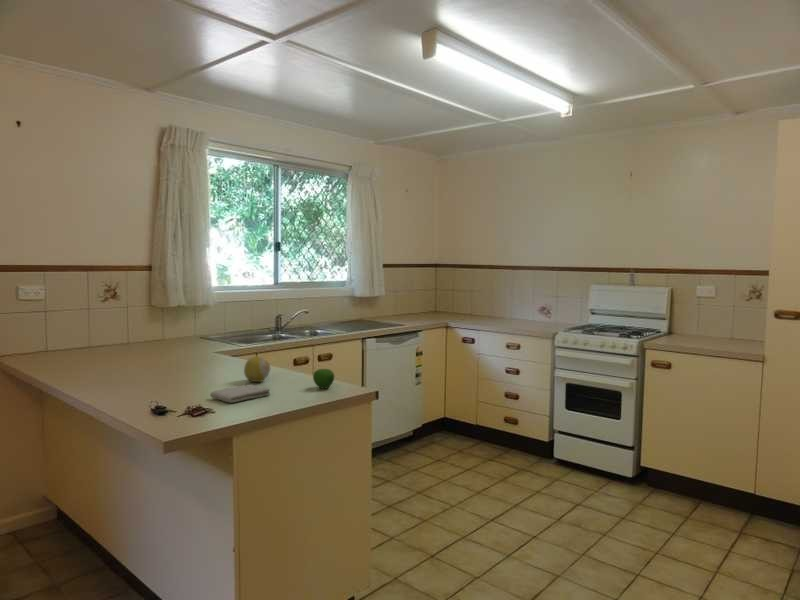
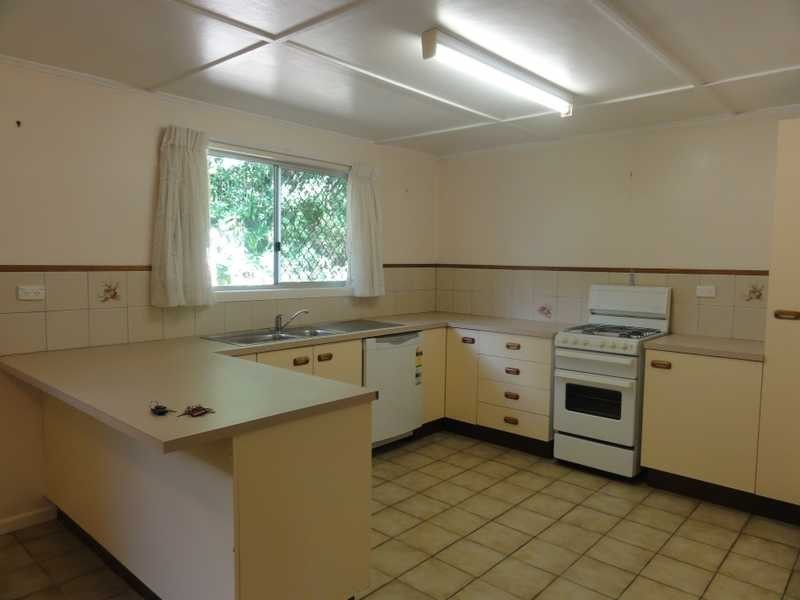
- apple [312,368,335,390]
- washcloth [209,384,271,404]
- fruit [243,355,271,383]
